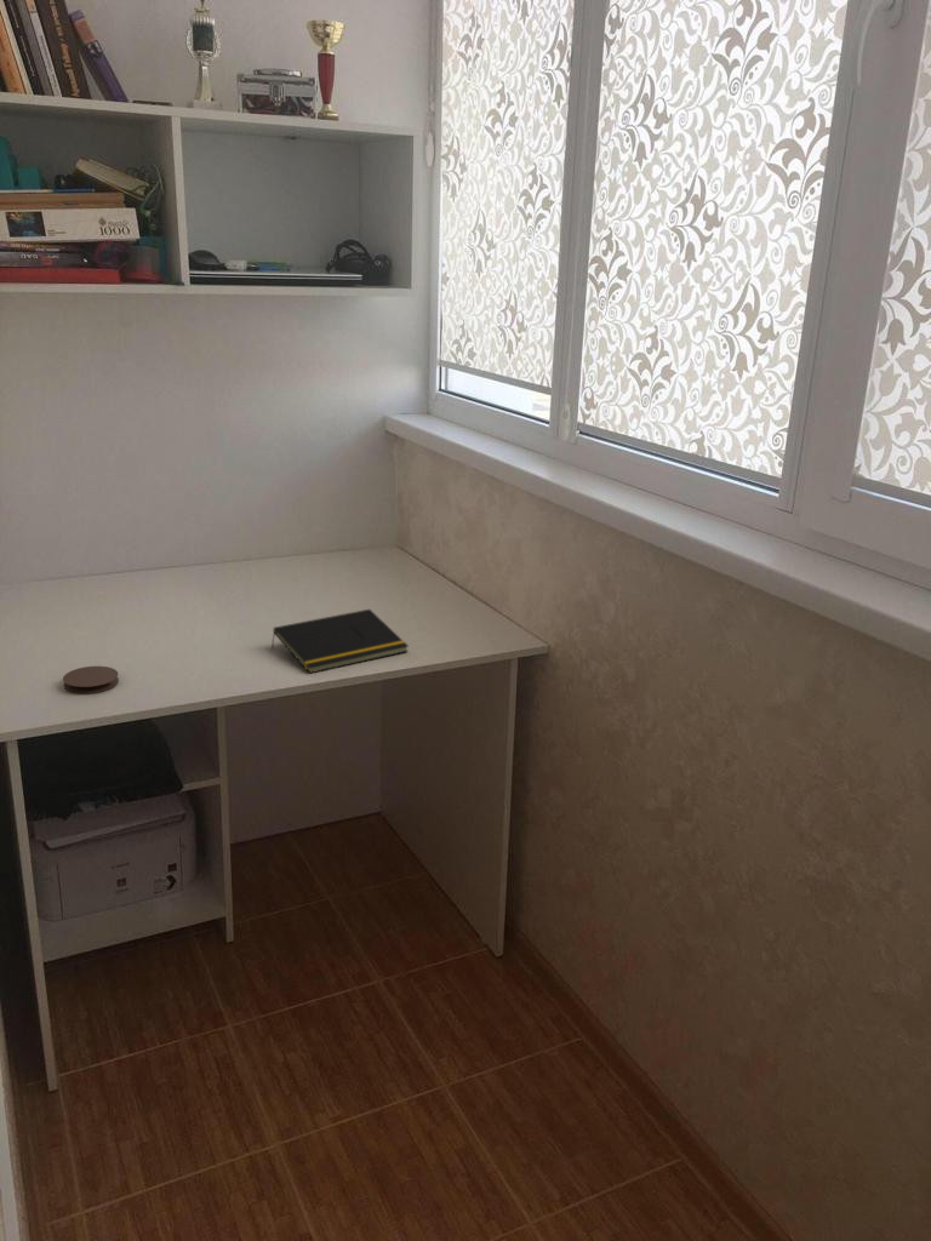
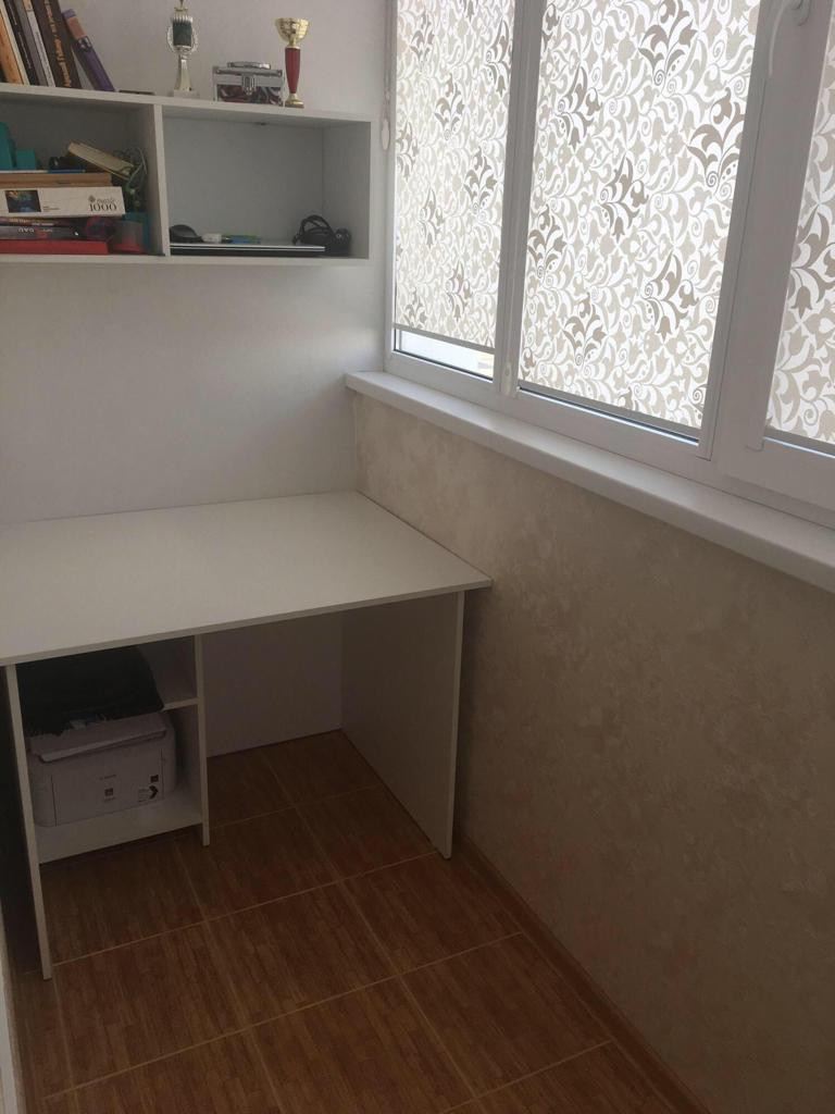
- notepad [270,608,410,675]
- coaster [62,665,120,694]
